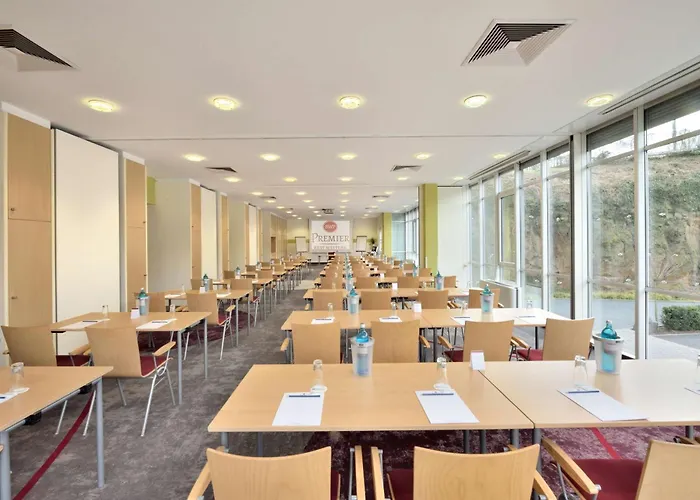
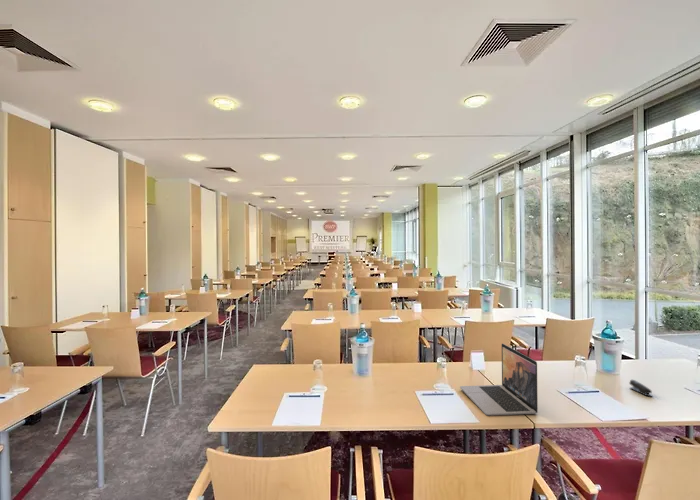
+ stapler [628,379,653,397]
+ laptop [459,342,539,416]
